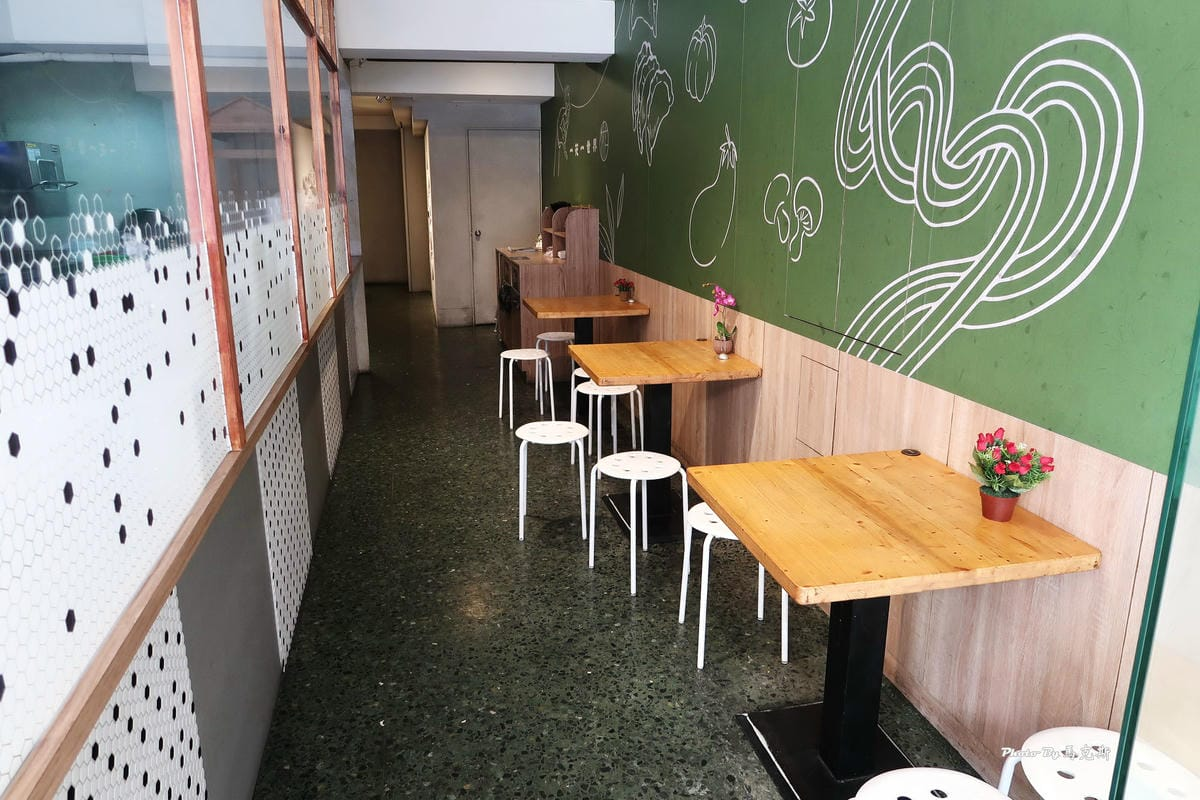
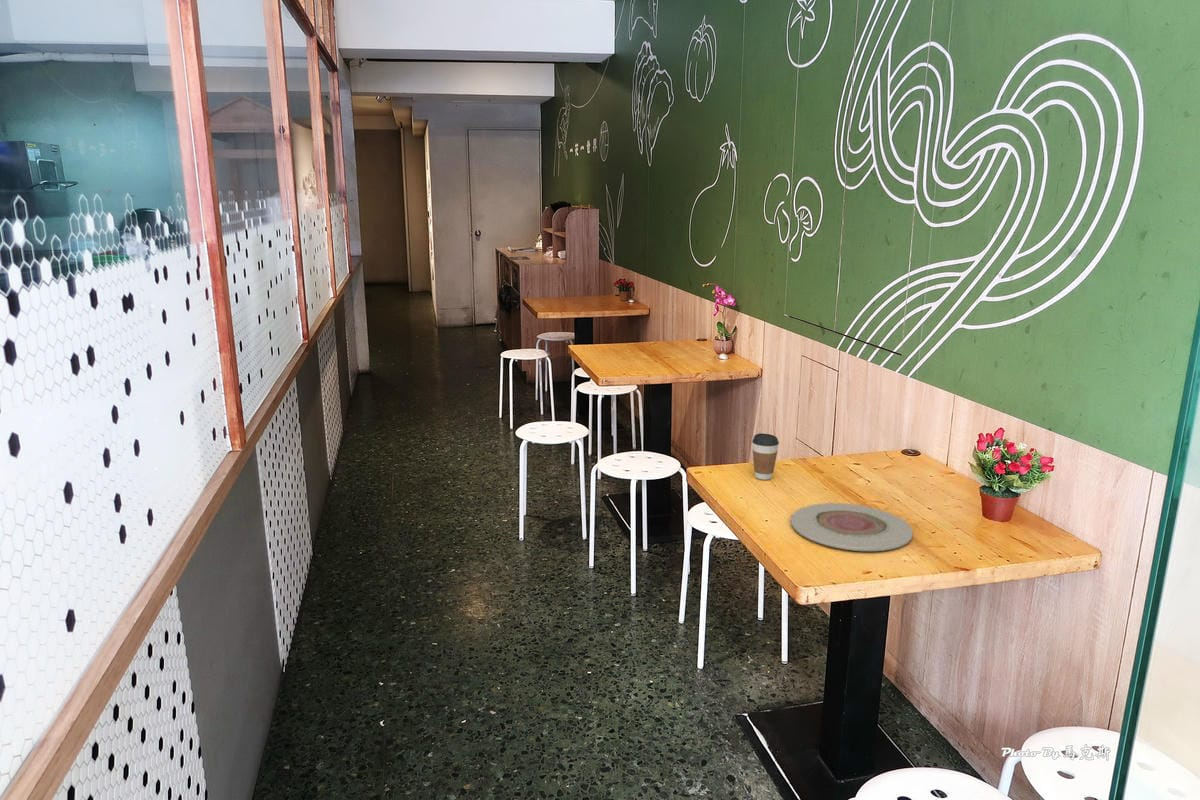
+ coffee cup [751,432,780,481]
+ plate [790,502,914,552]
